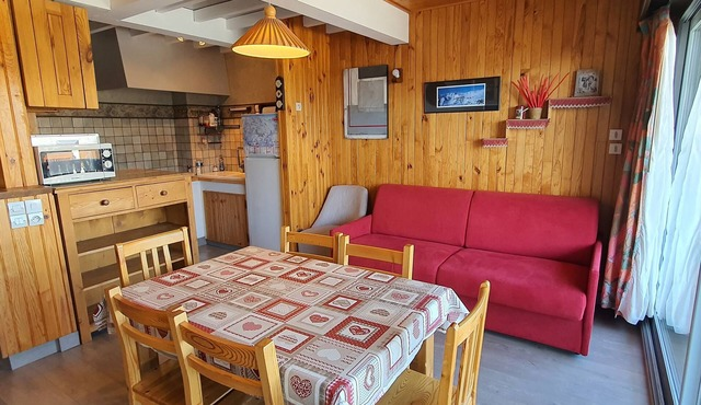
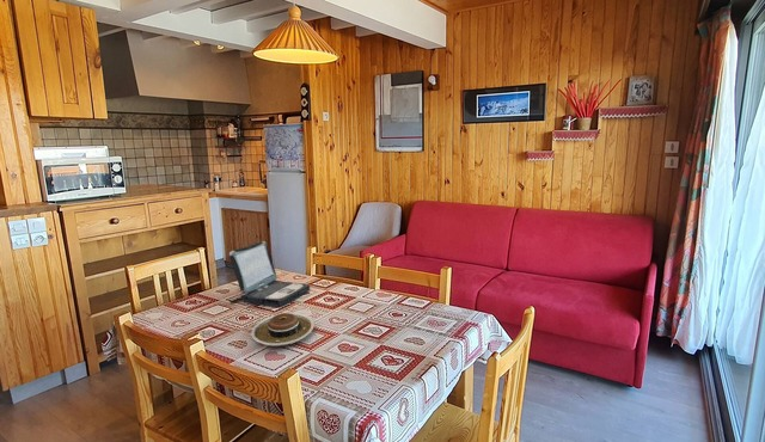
+ plate [250,312,316,348]
+ laptop [228,240,311,308]
